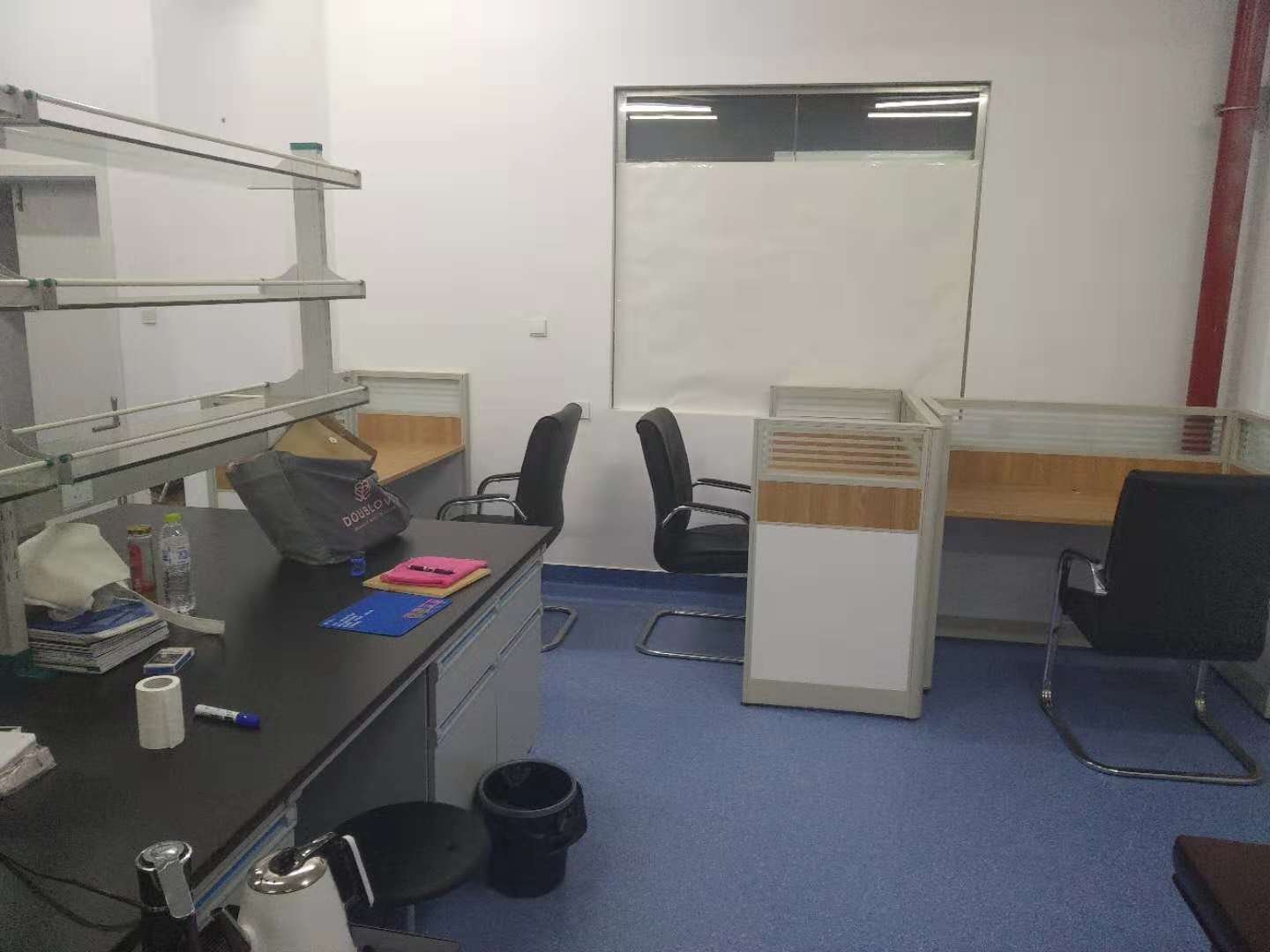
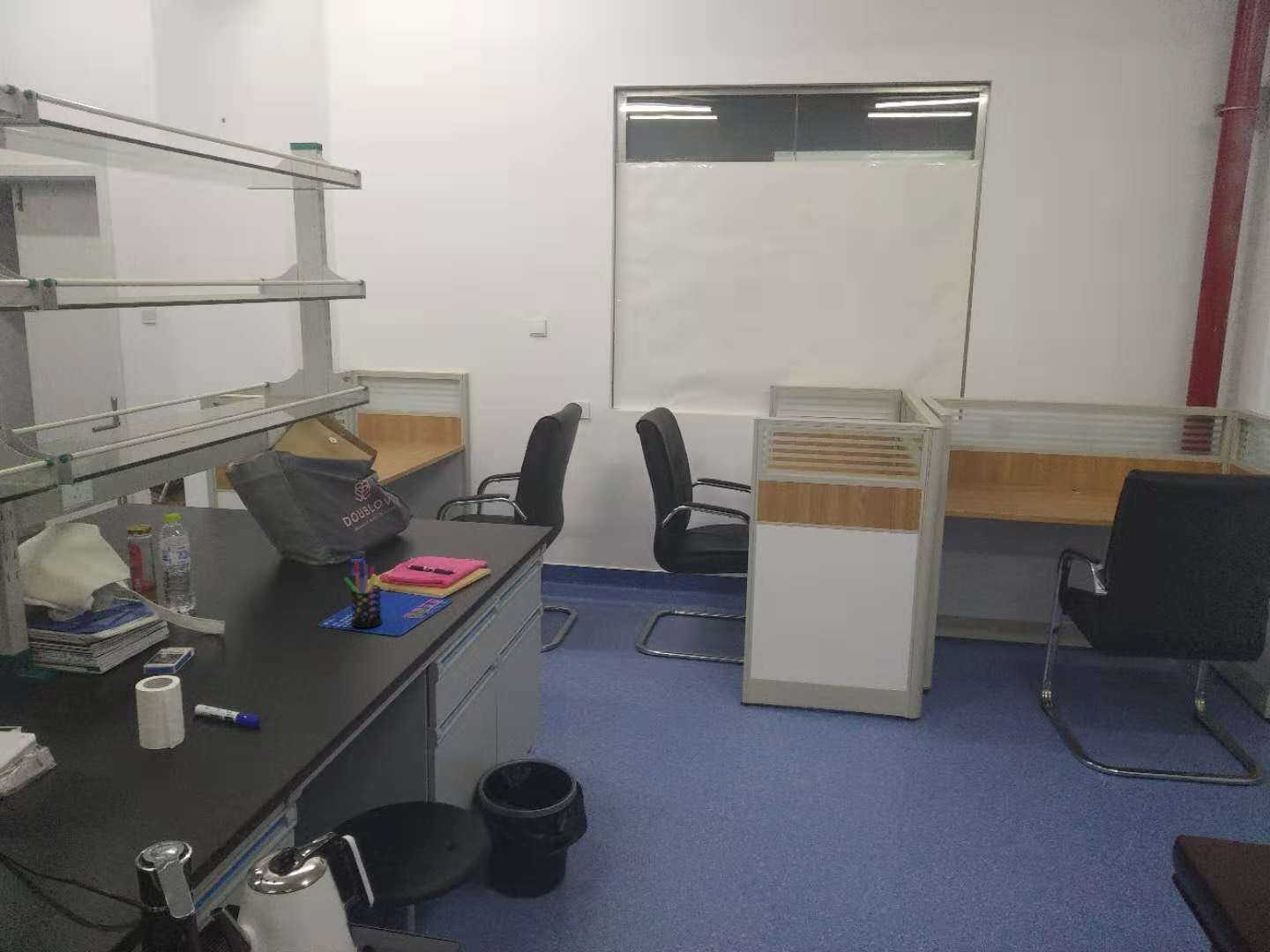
+ pen holder [343,561,383,628]
